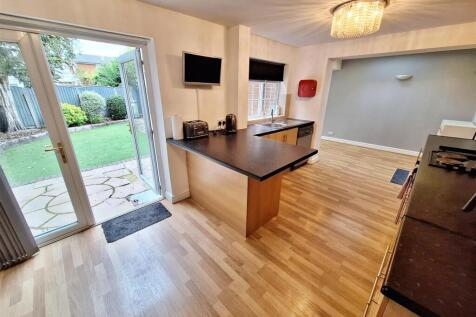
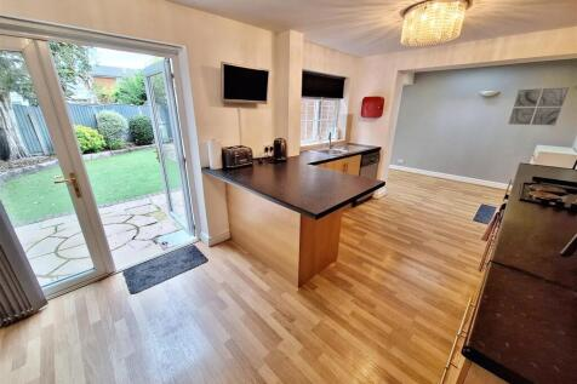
+ wall art [508,86,570,126]
